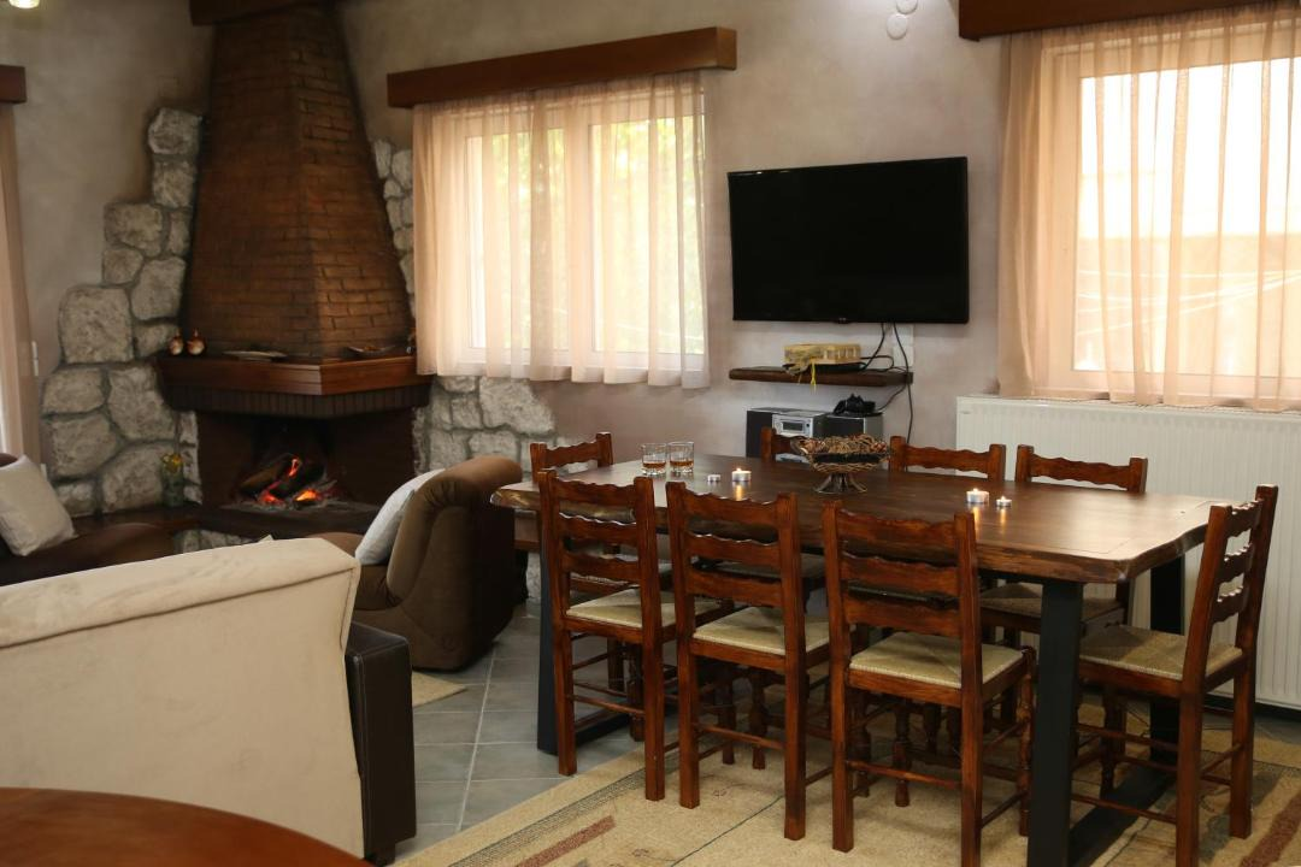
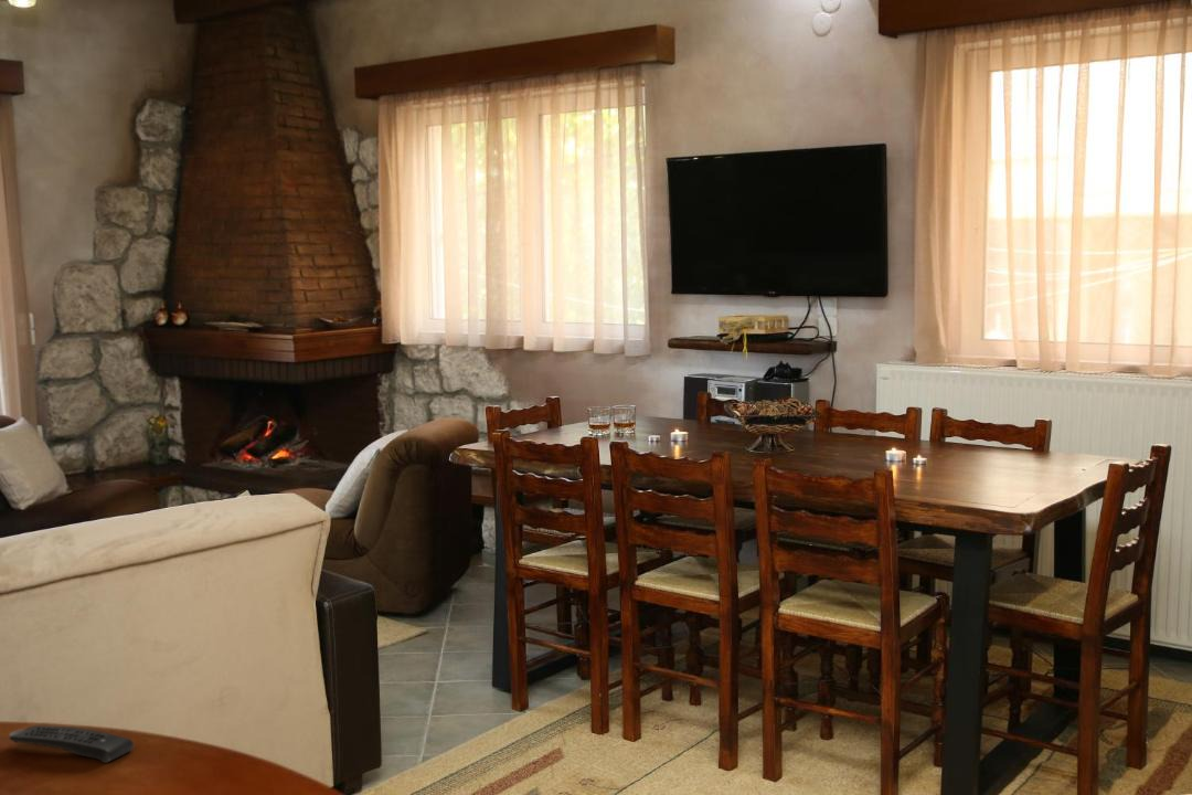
+ remote control [9,725,135,764]
